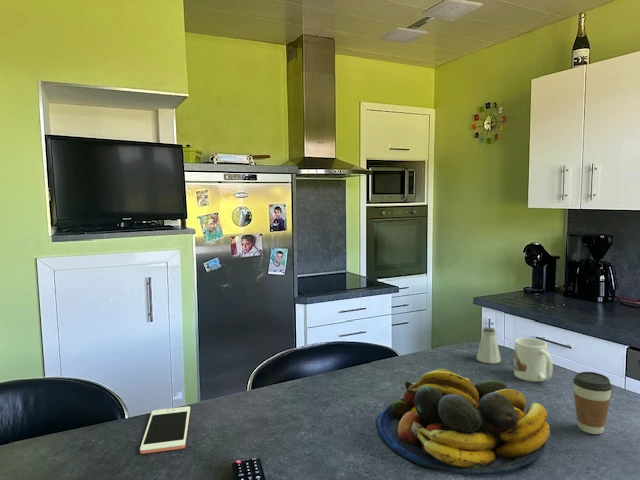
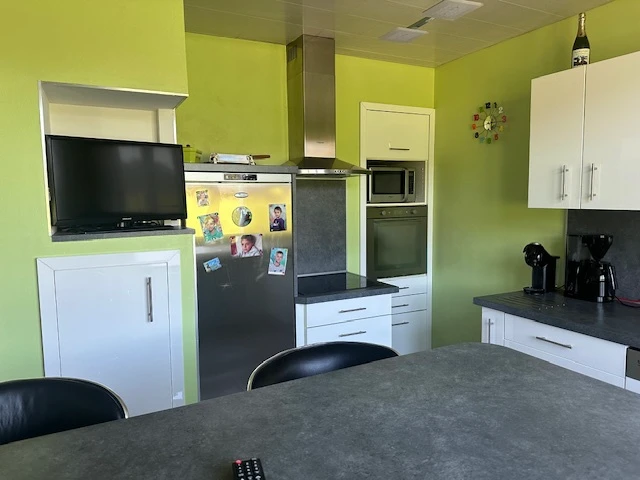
- saltshaker [475,326,502,365]
- cell phone [139,406,191,455]
- fruit bowl [377,368,551,477]
- coffee cup [572,371,613,435]
- mug [513,337,553,383]
